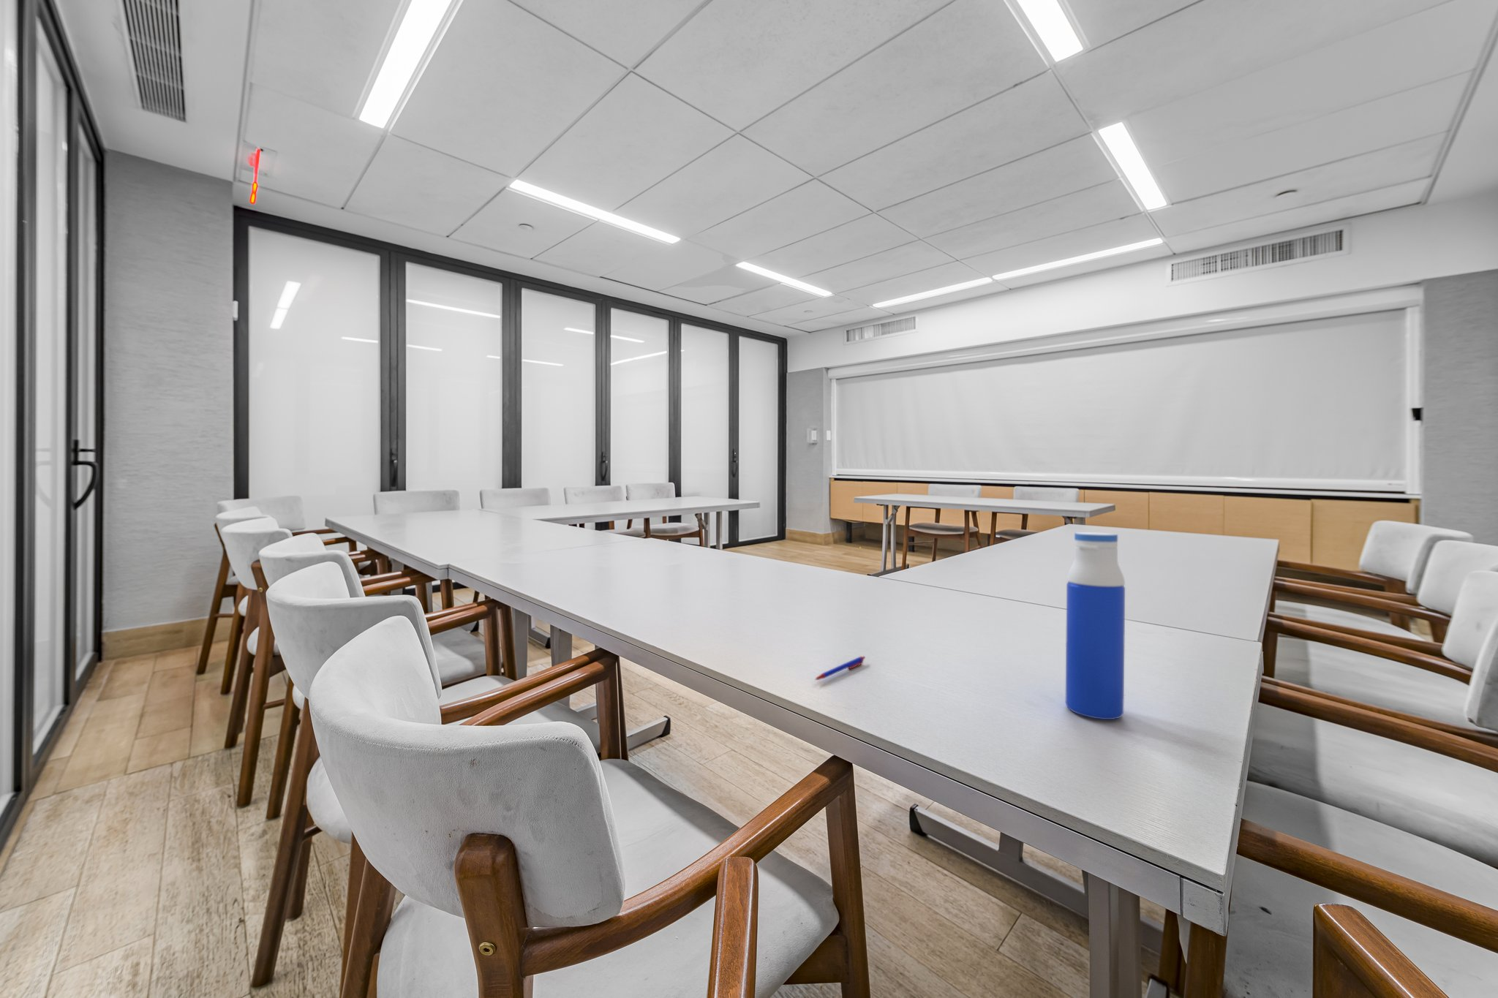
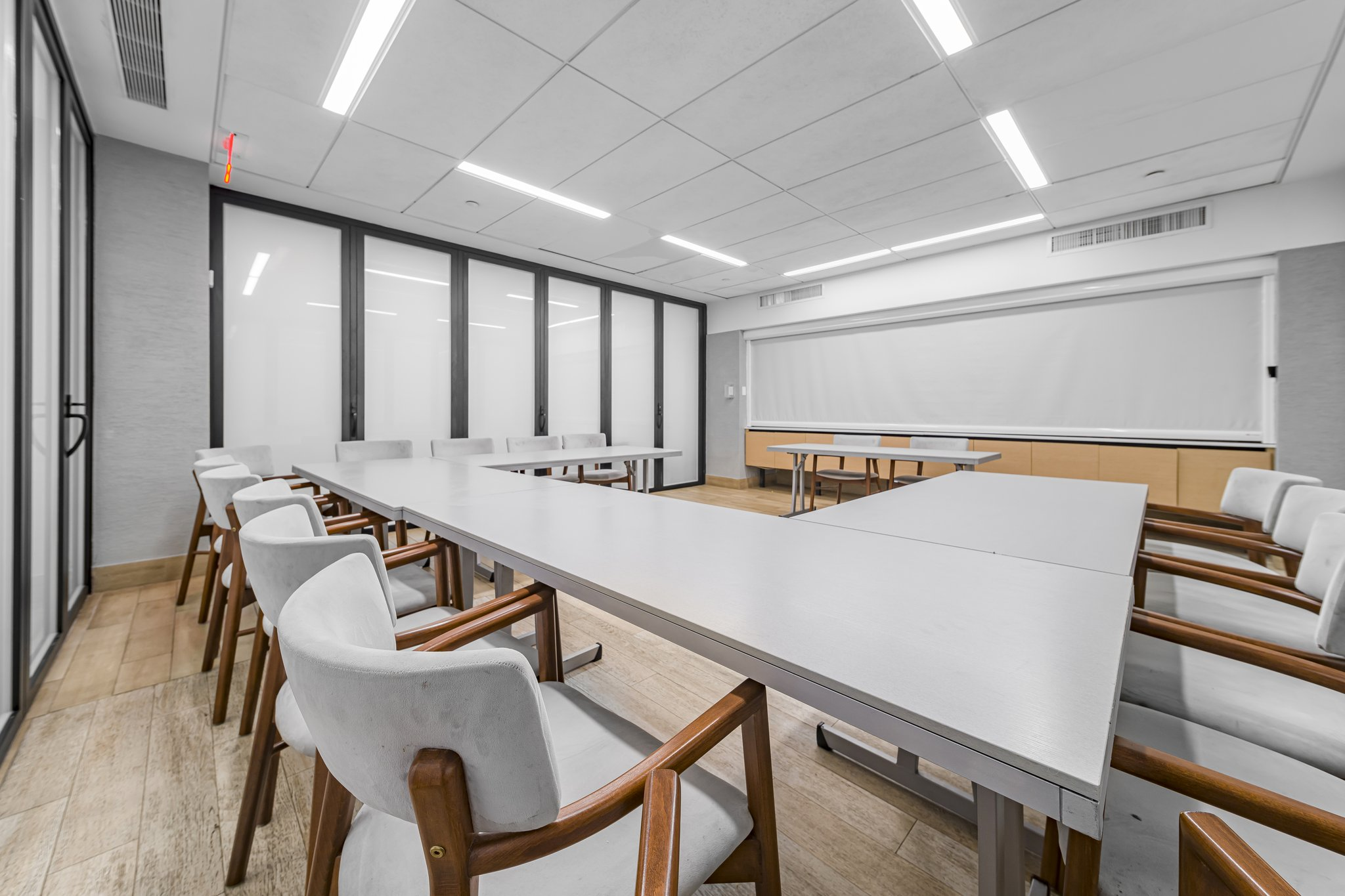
- pen [814,656,867,681]
- water bottle [1065,531,1126,721]
